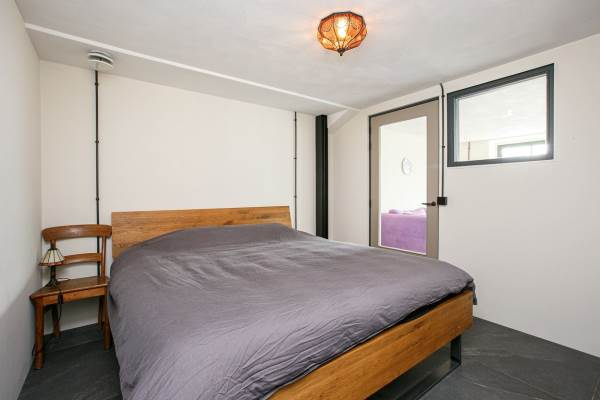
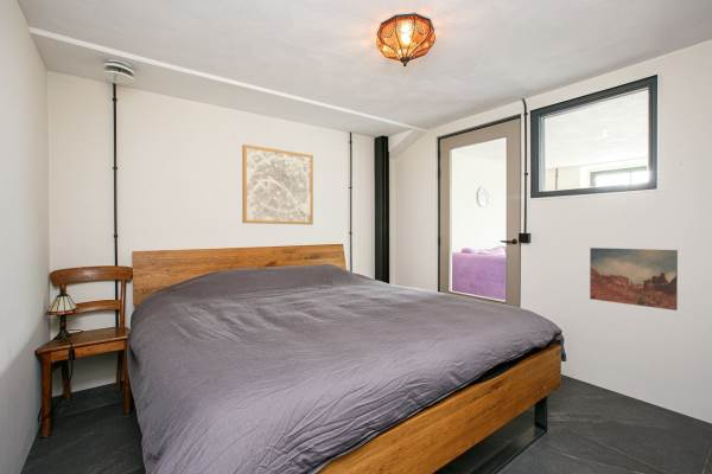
+ wall art [589,246,679,312]
+ wall art [241,143,314,225]
